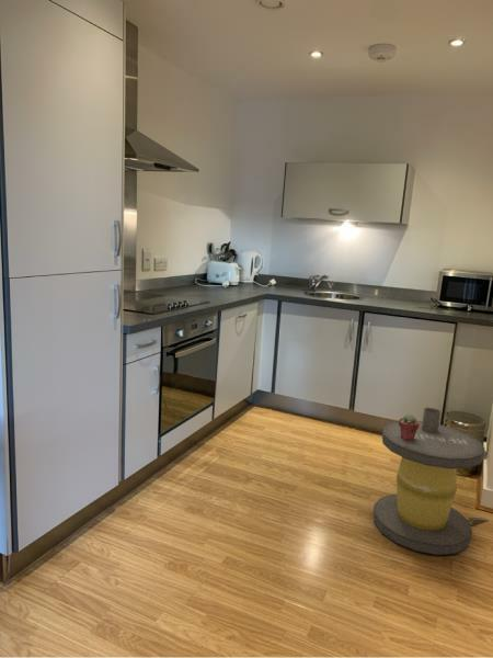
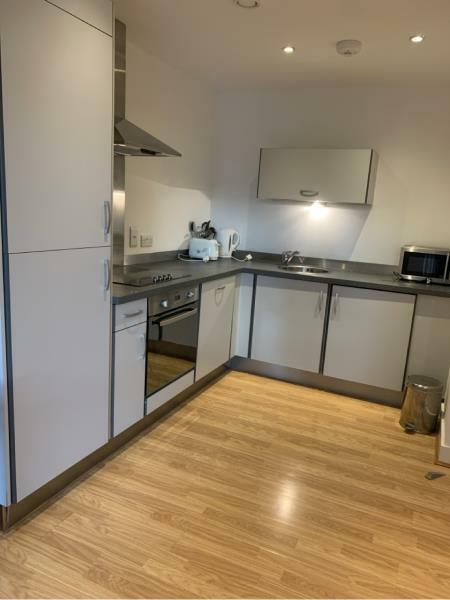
- mug [422,406,443,433]
- potted succulent [398,412,420,441]
- stool [372,420,486,556]
